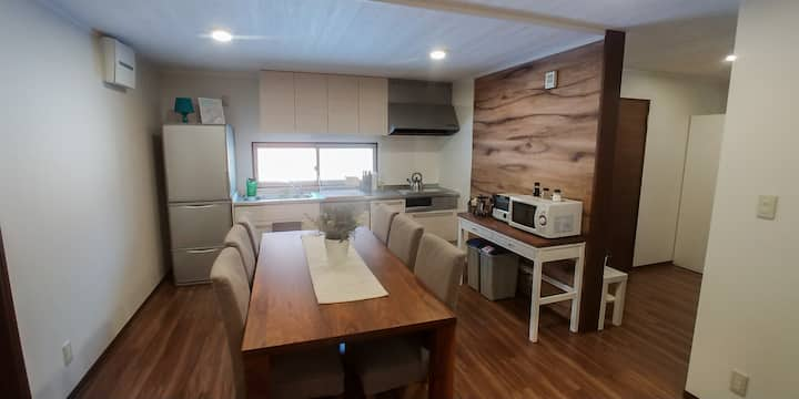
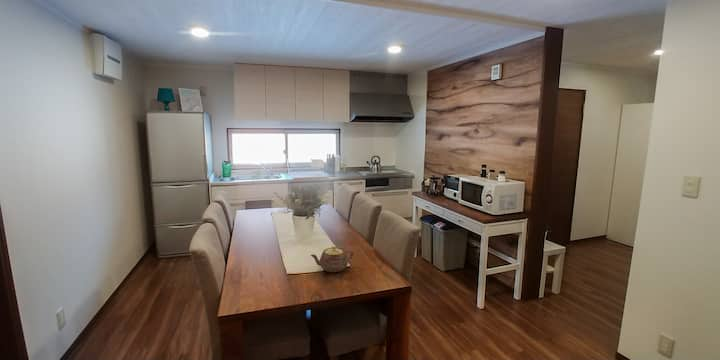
+ teapot [310,245,354,273]
